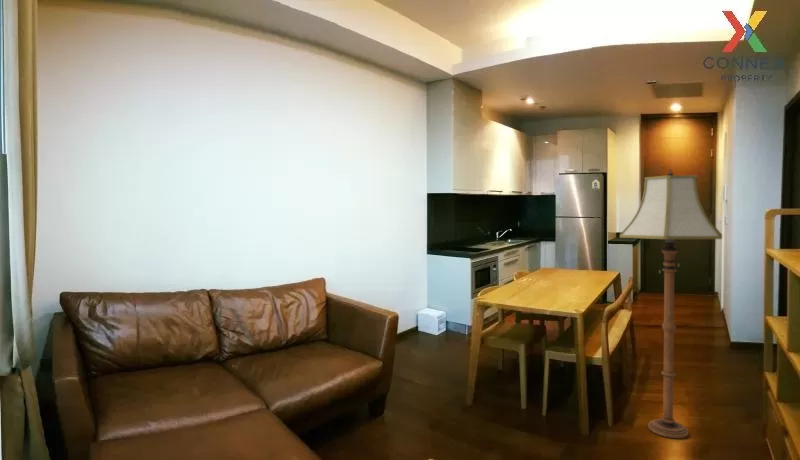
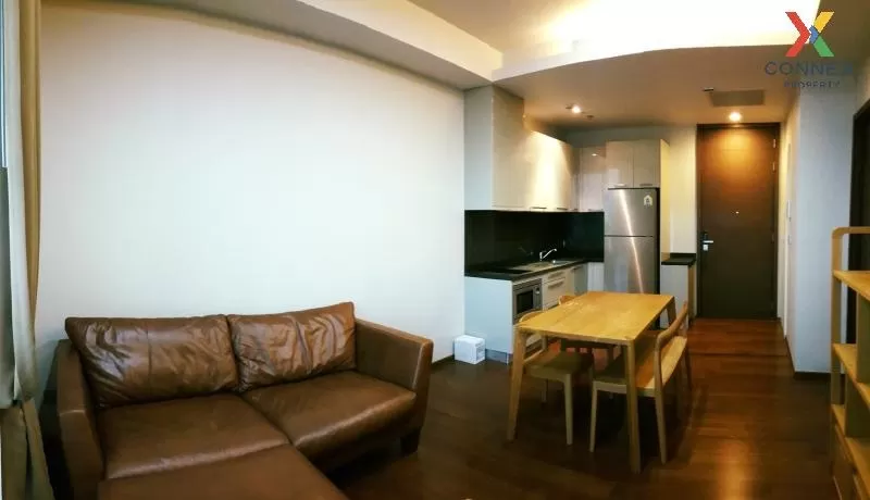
- floor lamp [619,168,723,439]
